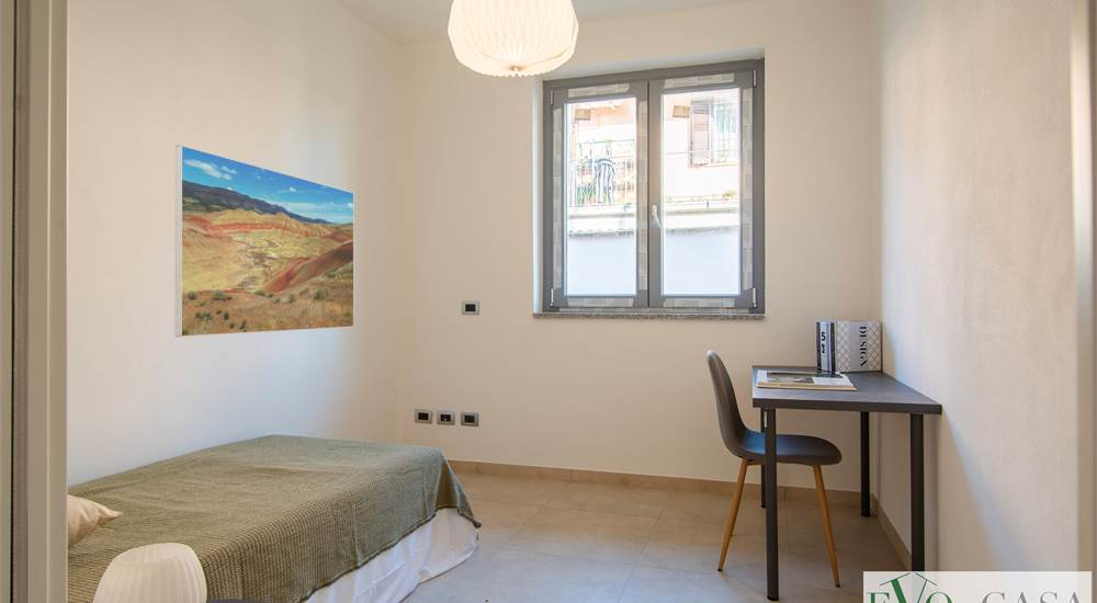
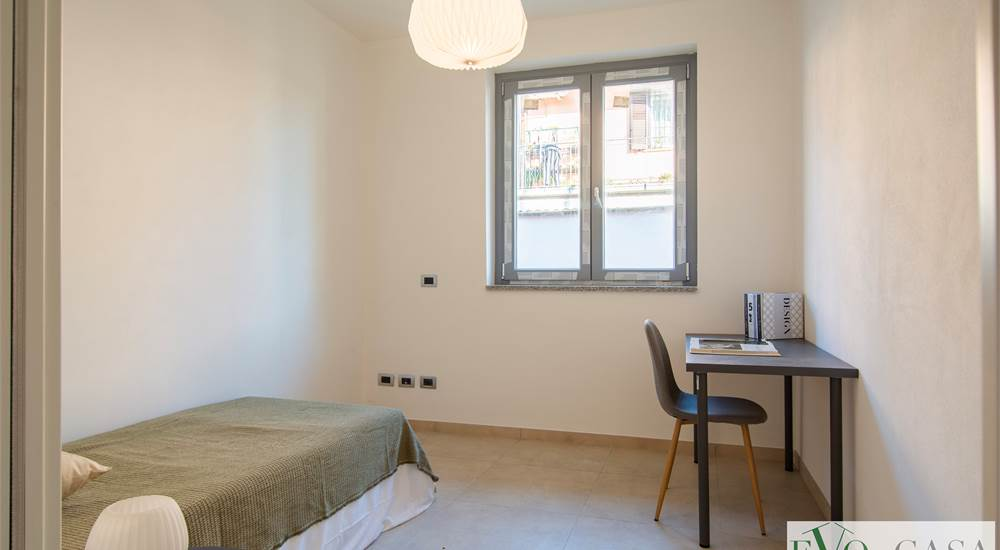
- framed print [174,144,355,338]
